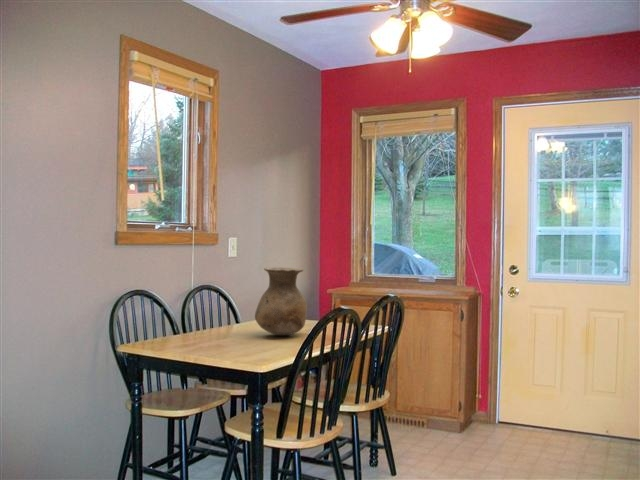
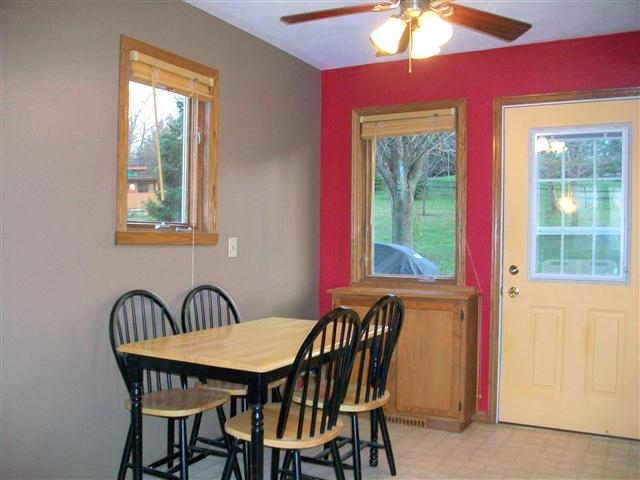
- vase [254,266,308,336]
